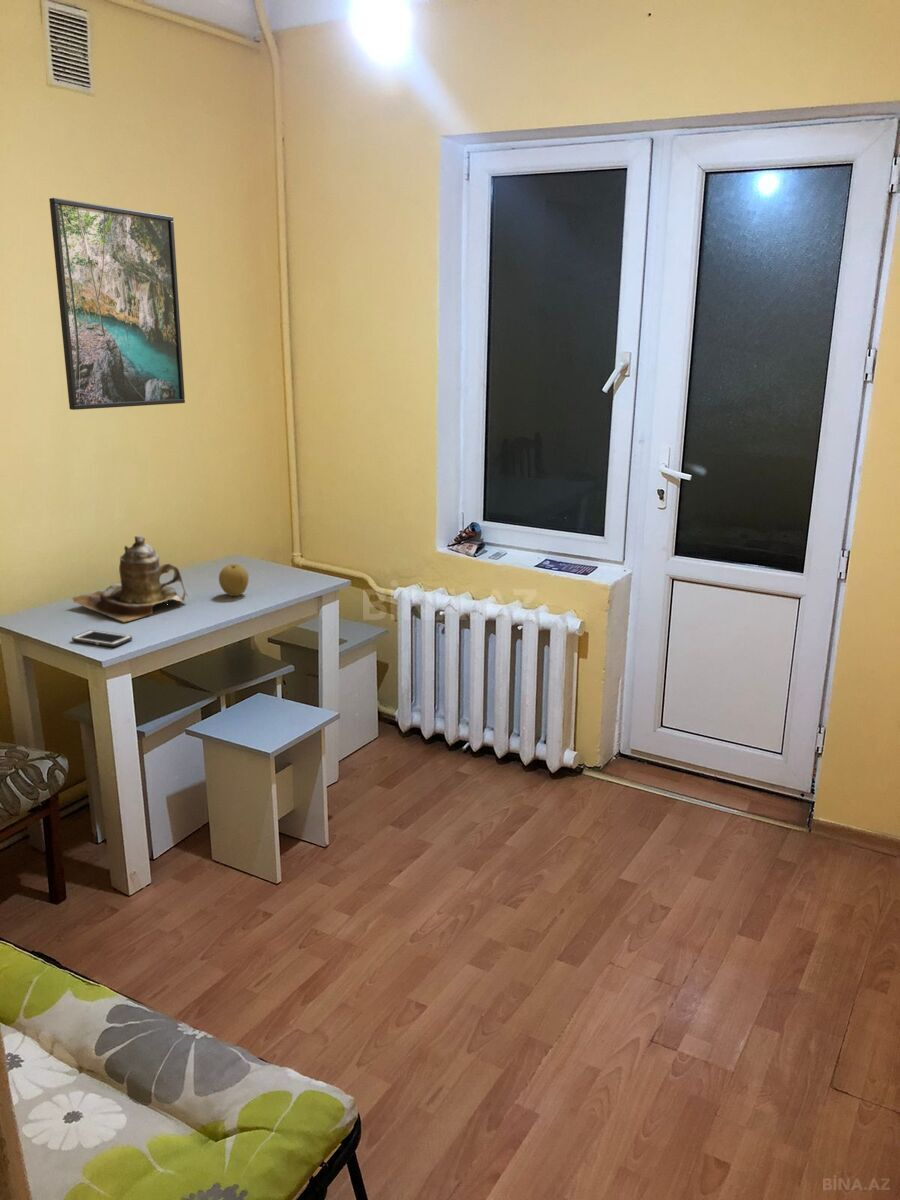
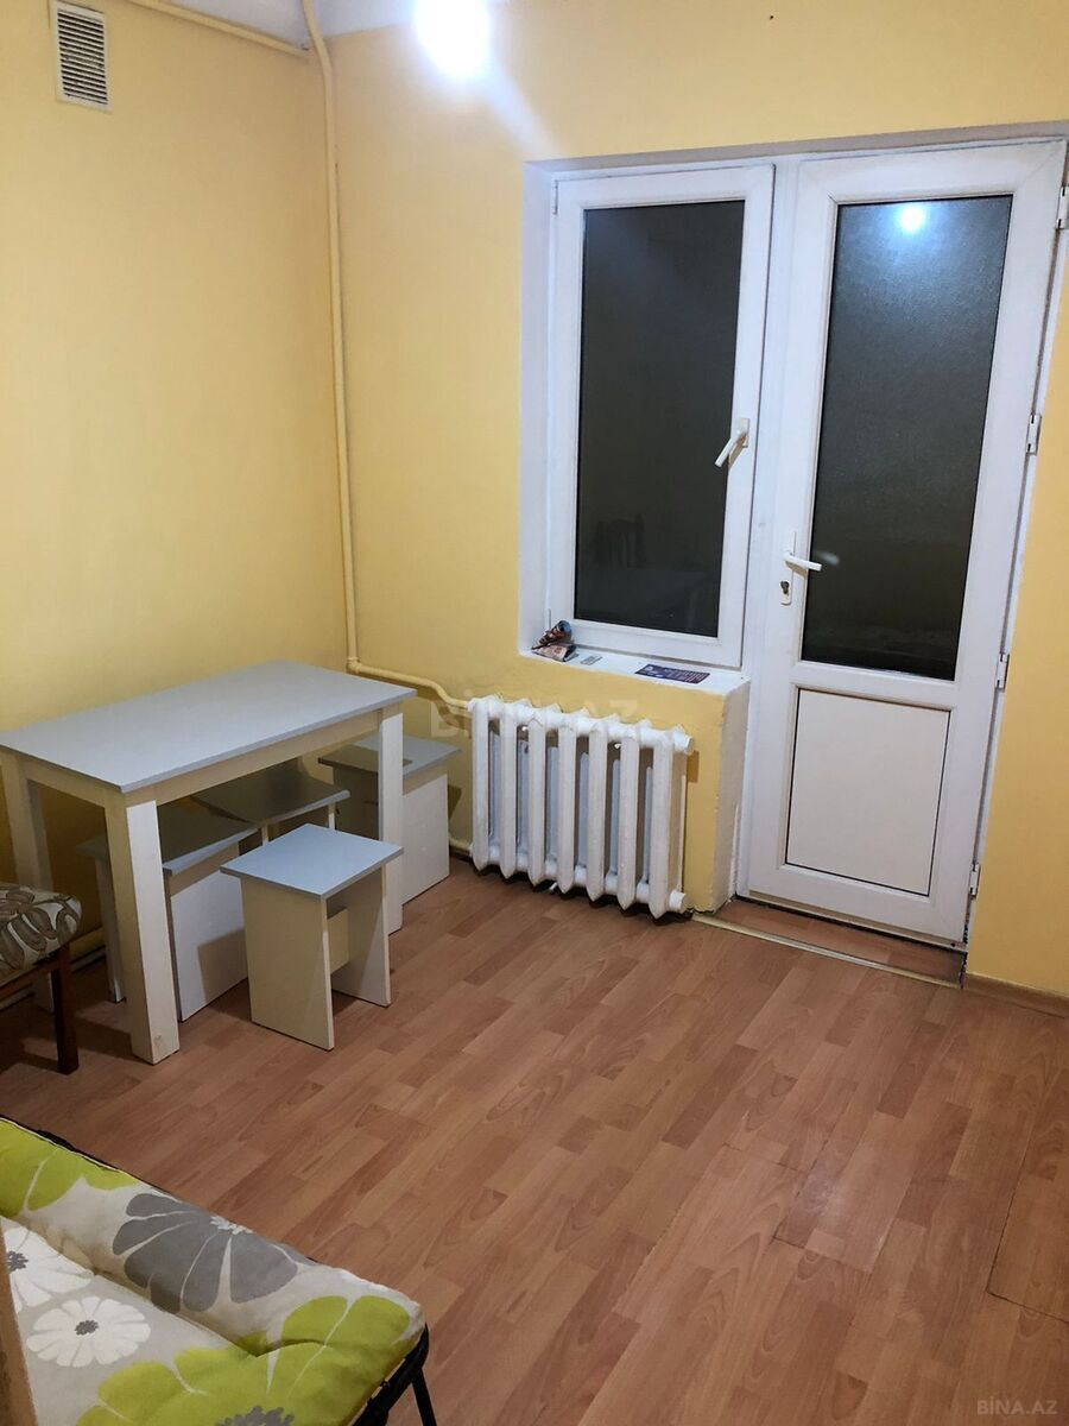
- teapot [71,535,188,623]
- fruit [218,563,250,597]
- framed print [48,197,186,411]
- cell phone [71,629,133,648]
